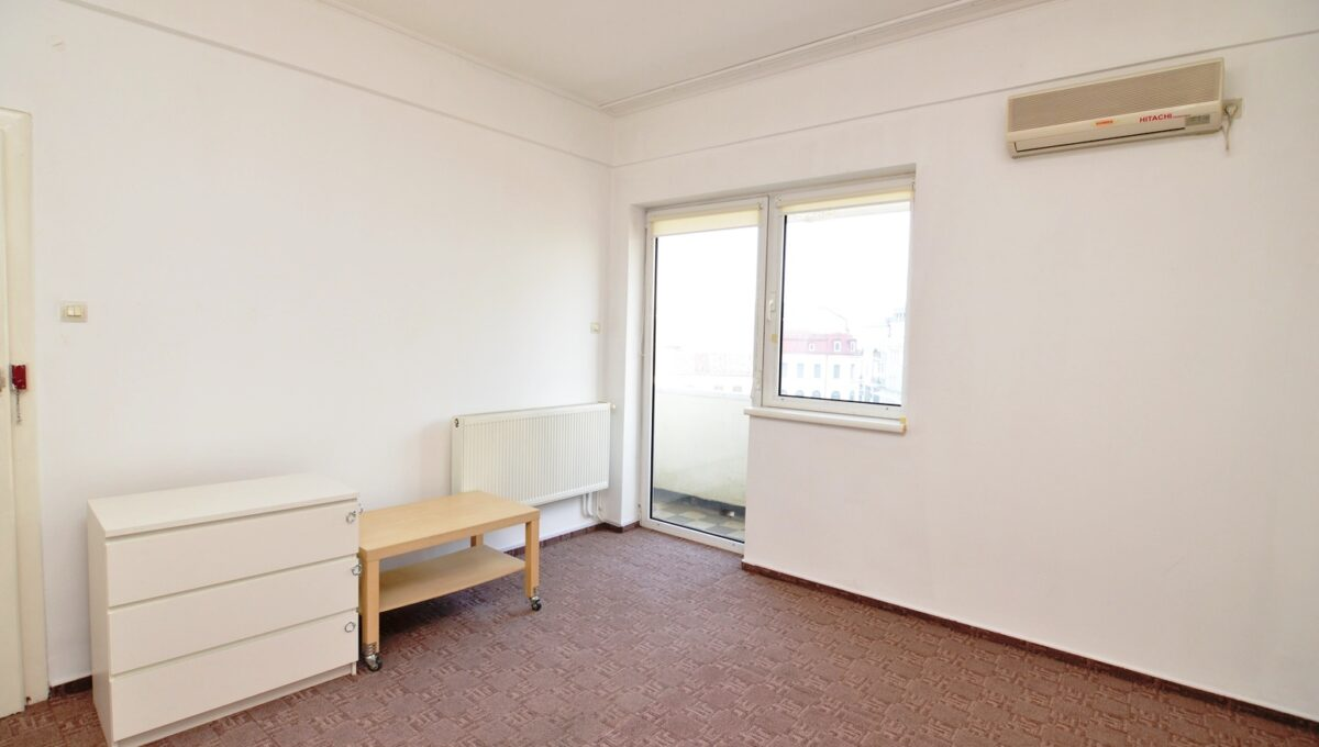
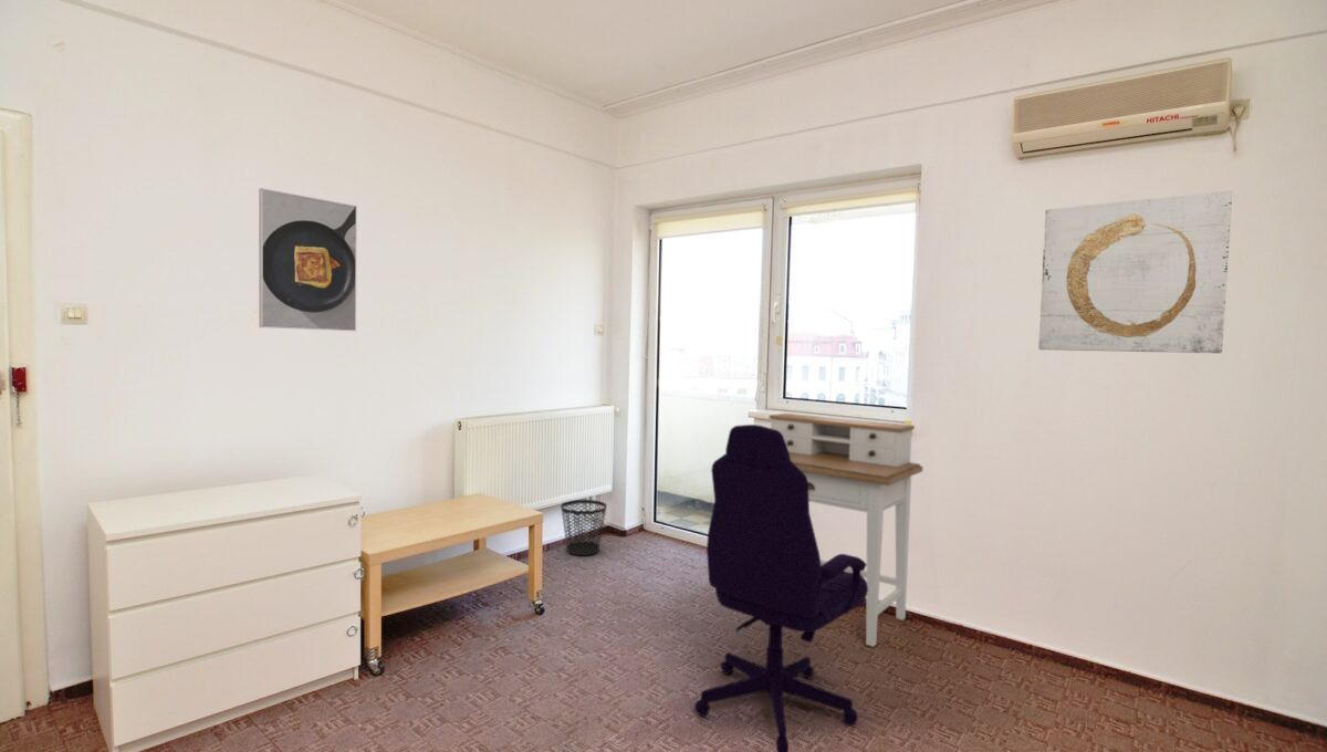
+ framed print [258,187,358,332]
+ wastebasket [560,499,607,556]
+ wall art [1037,190,1233,354]
+ office chair [693,424,868,752]
+ desk [769,412,924,648]
